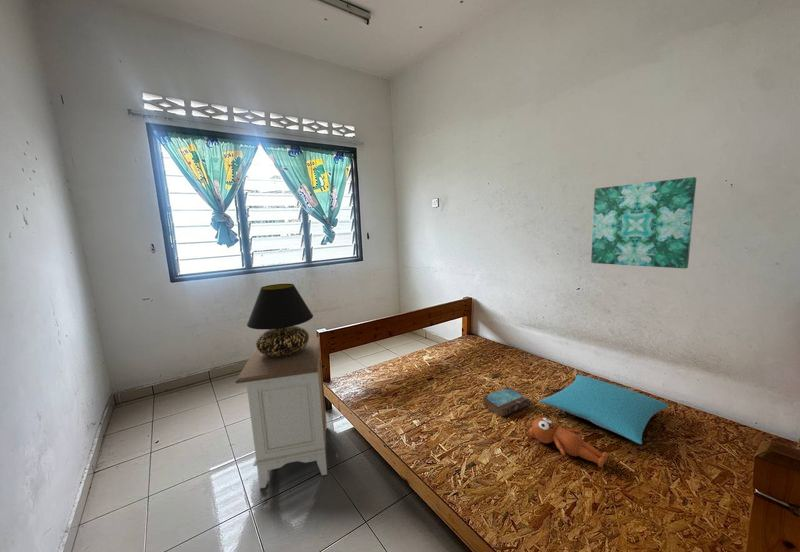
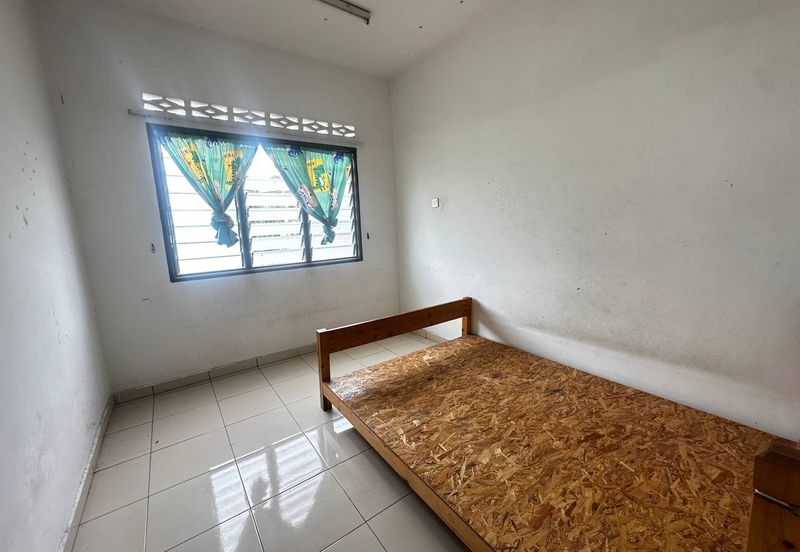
- wall art [590,176,697,269]
- table lamp [246,283,314,357]
- teddy bear [528,417,609,469]
- pillow [539,374,670,445]
- book [482,386,530,418]
- nightstand [234,336,328,490]
